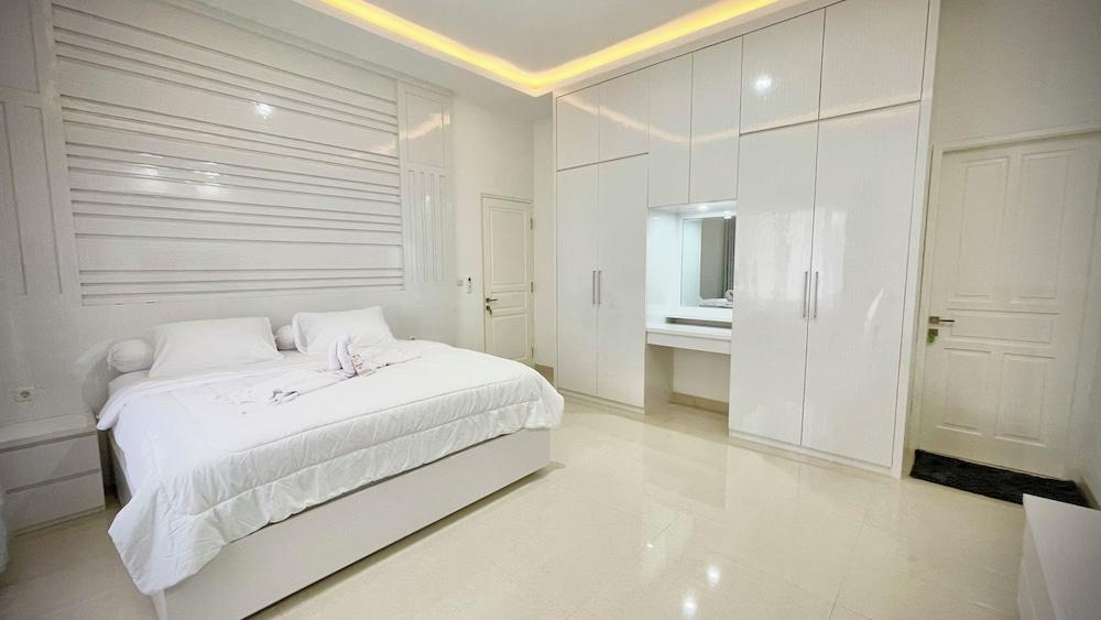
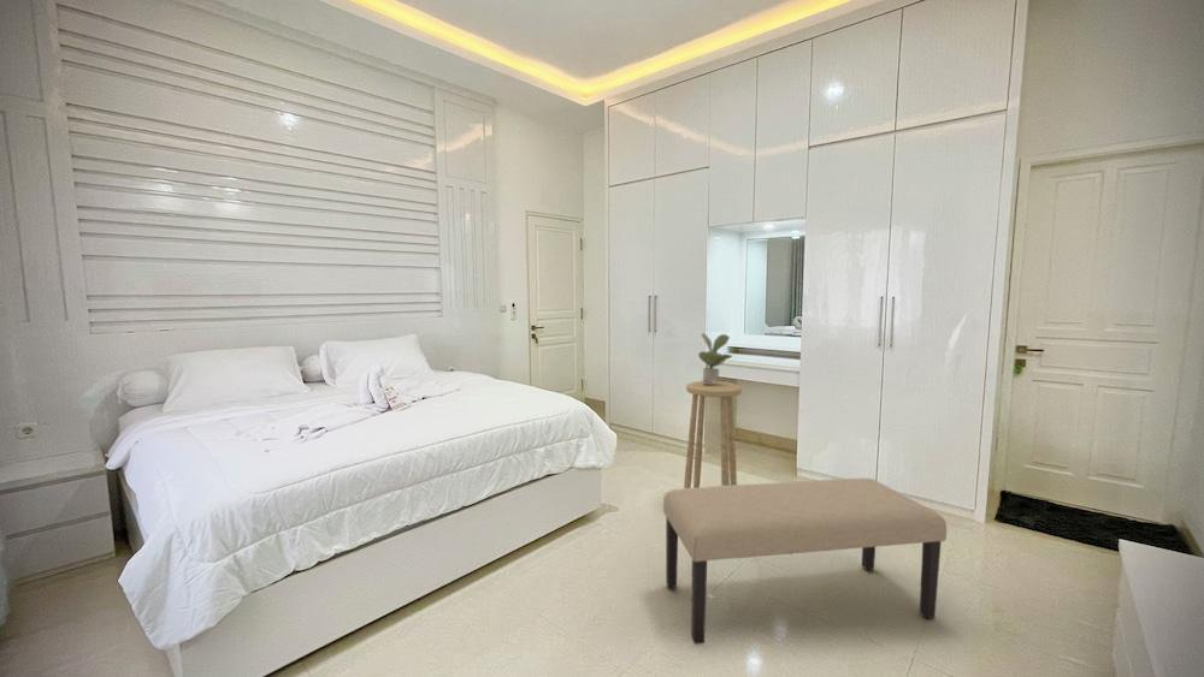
+ potted plant [697,332,733,384]
+ bench [662,477,948,646]
+ stool [683,380,743,489]
